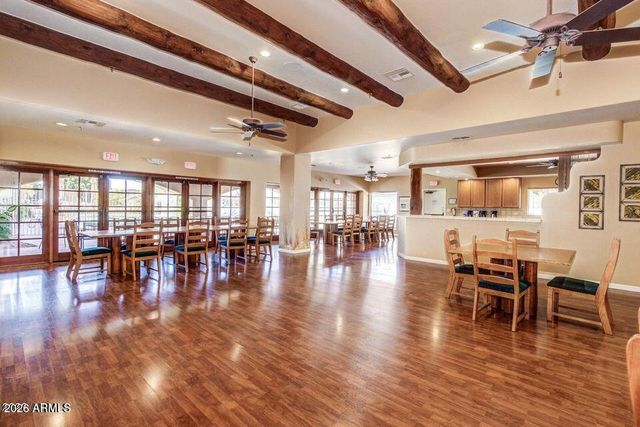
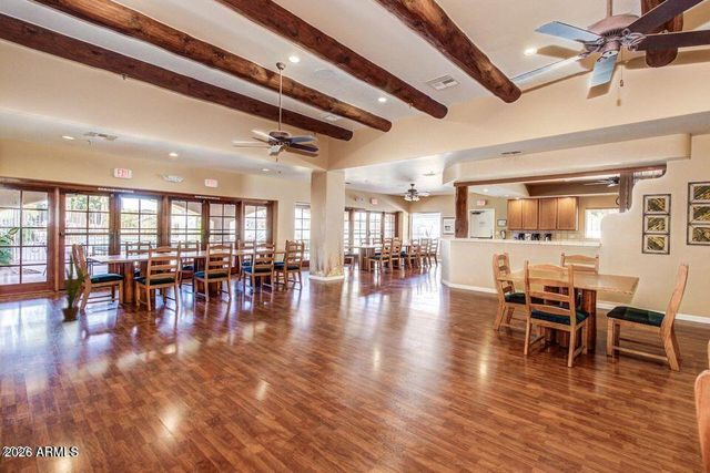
+ house plant [45,253,92,322]
